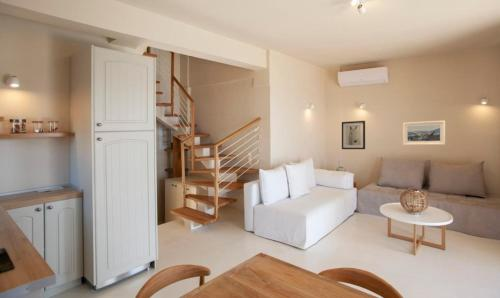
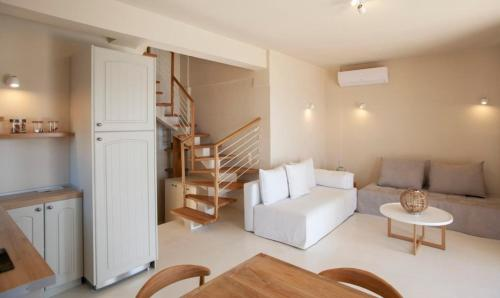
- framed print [402,120,446,146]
- wall art [341,120,366,150]
